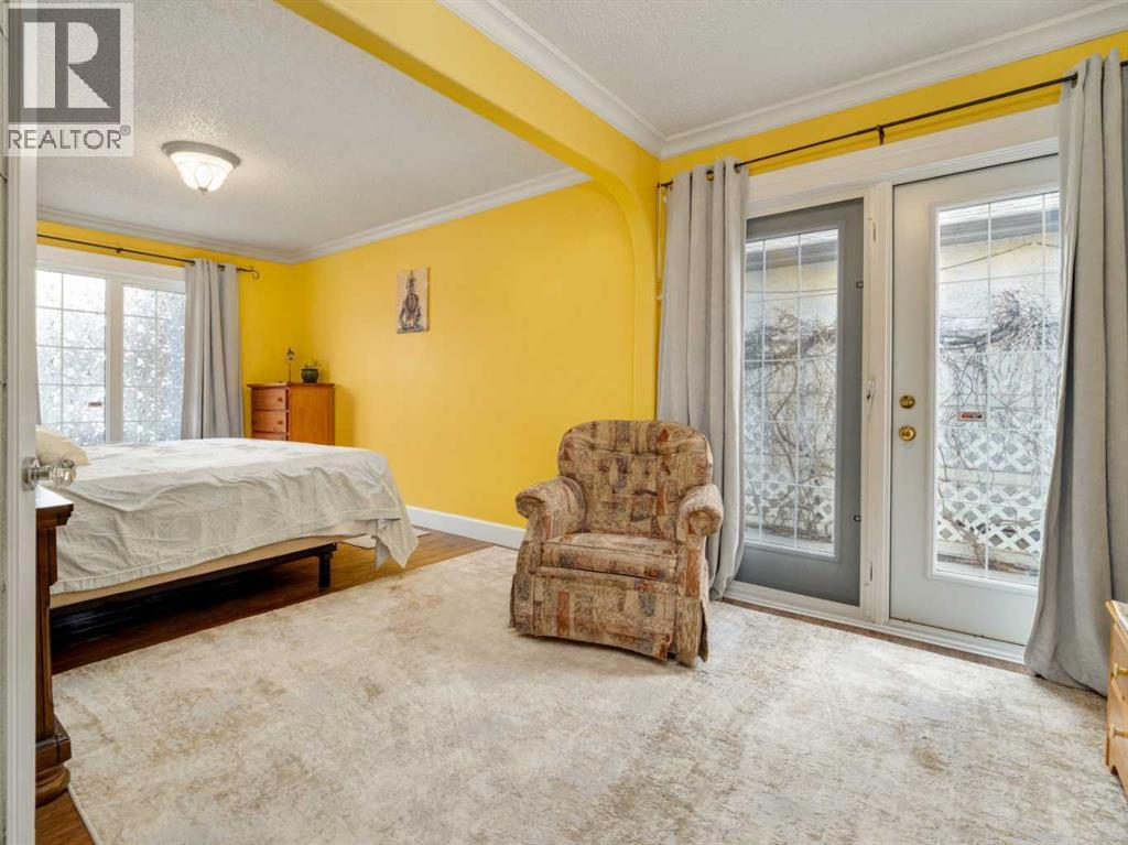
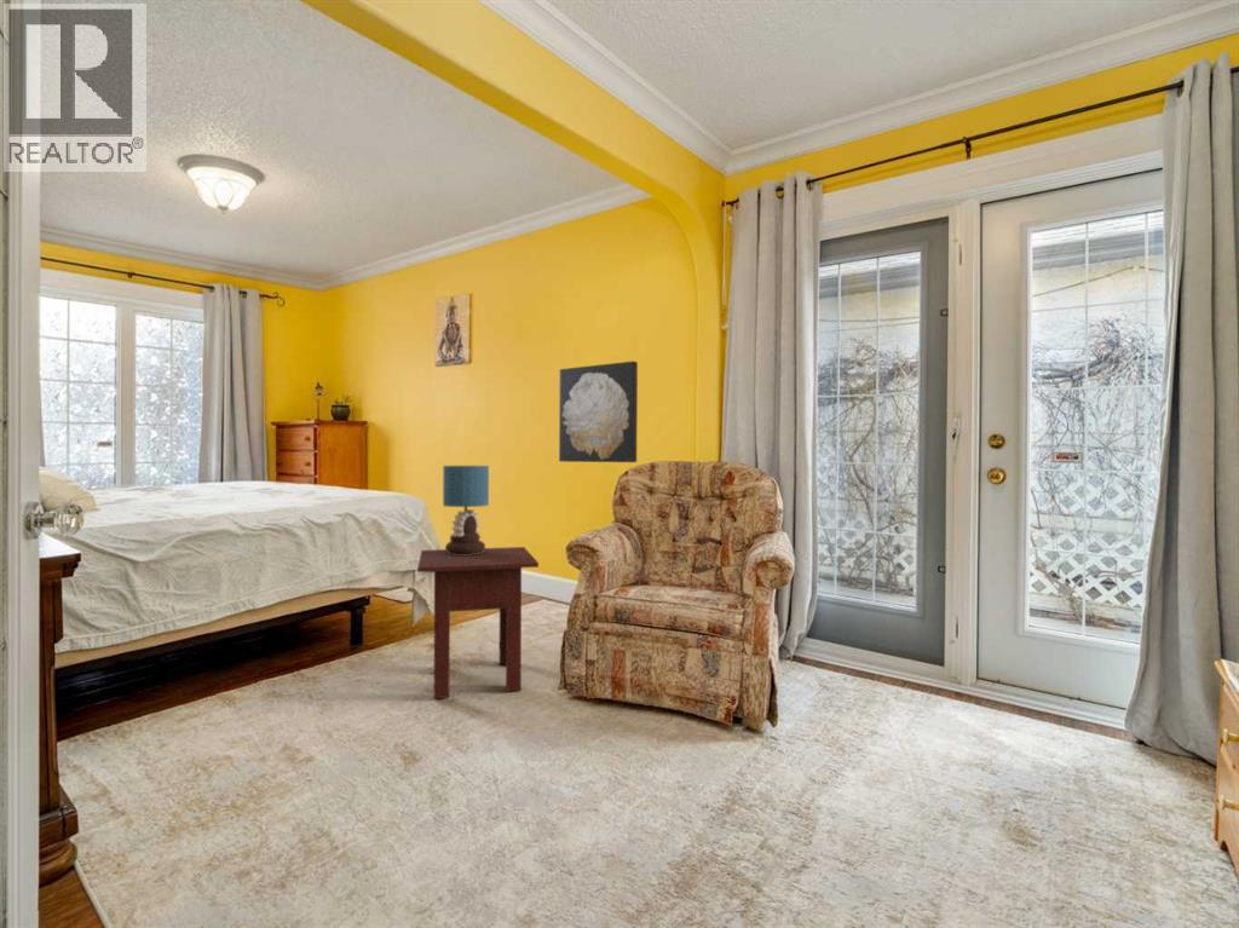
+ wall art [558,361,639,463]
+ side table [416,546,540,699]
+ table lamp [442,465,490,555]
